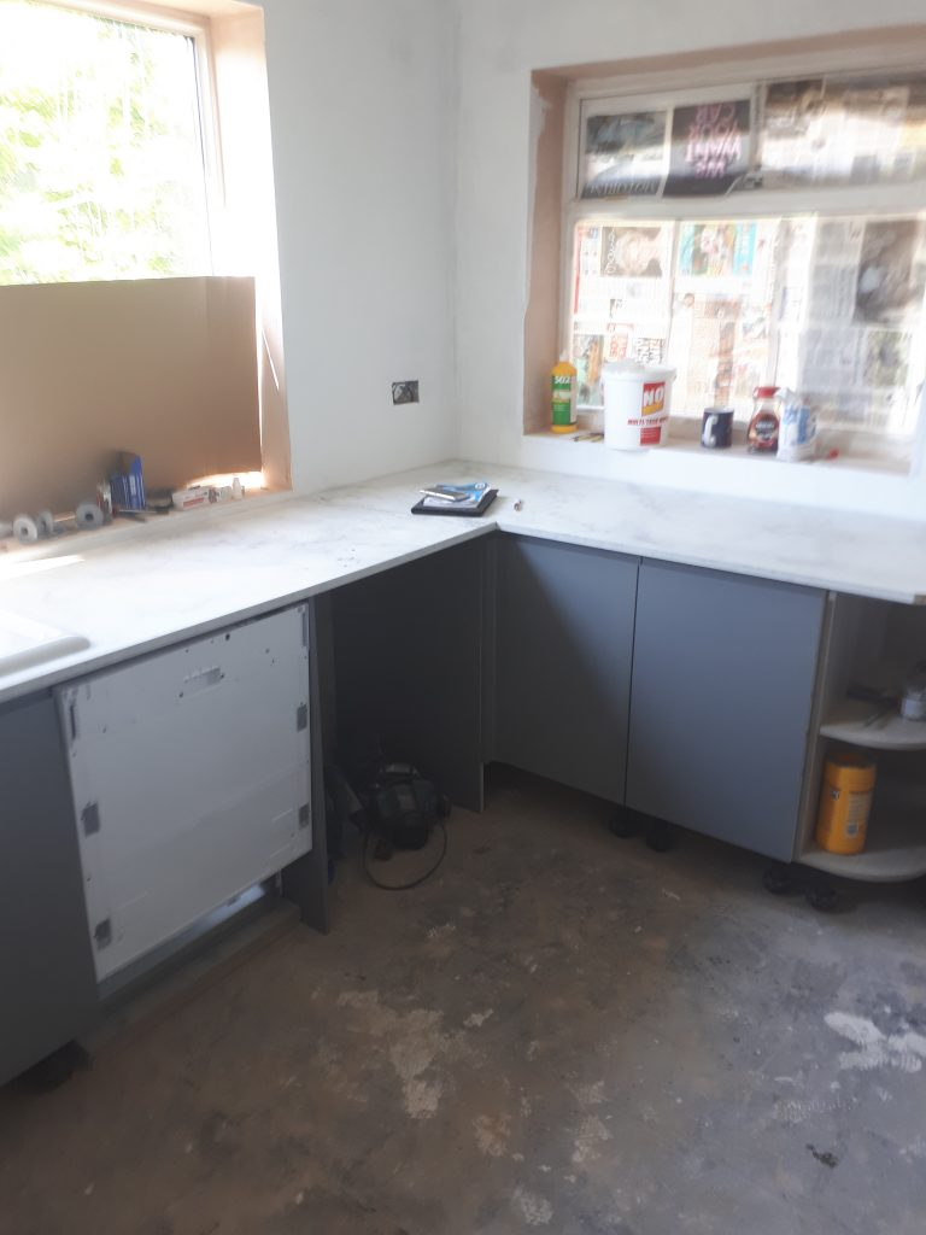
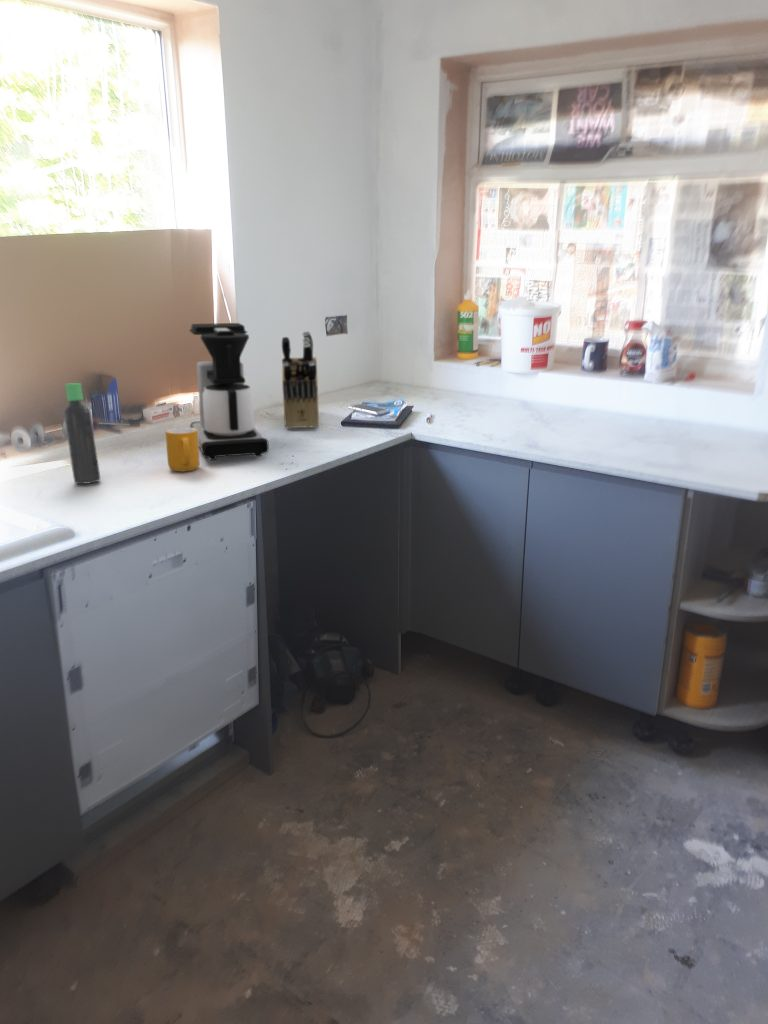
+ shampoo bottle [63,382,102,485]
+ knife block [281,330,320,430]
+ coffee maker [188,322,270,461]
+ mug [165,426,200,473]
